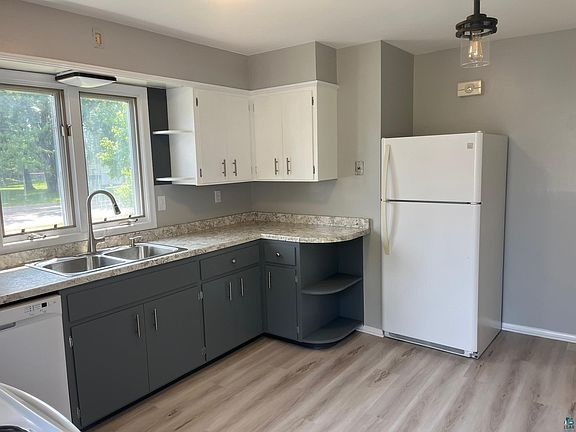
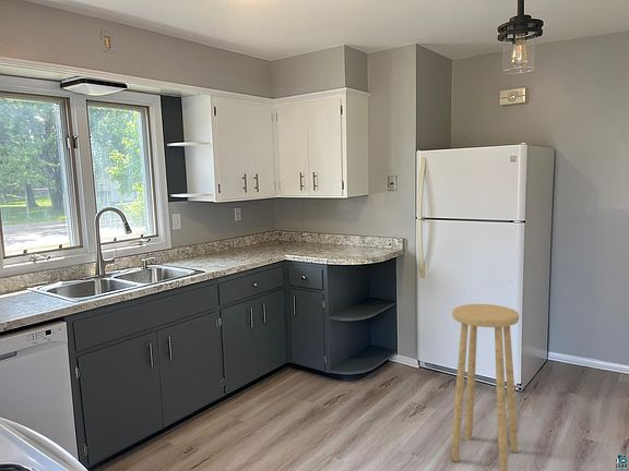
+ stool [451,303,520,471]
